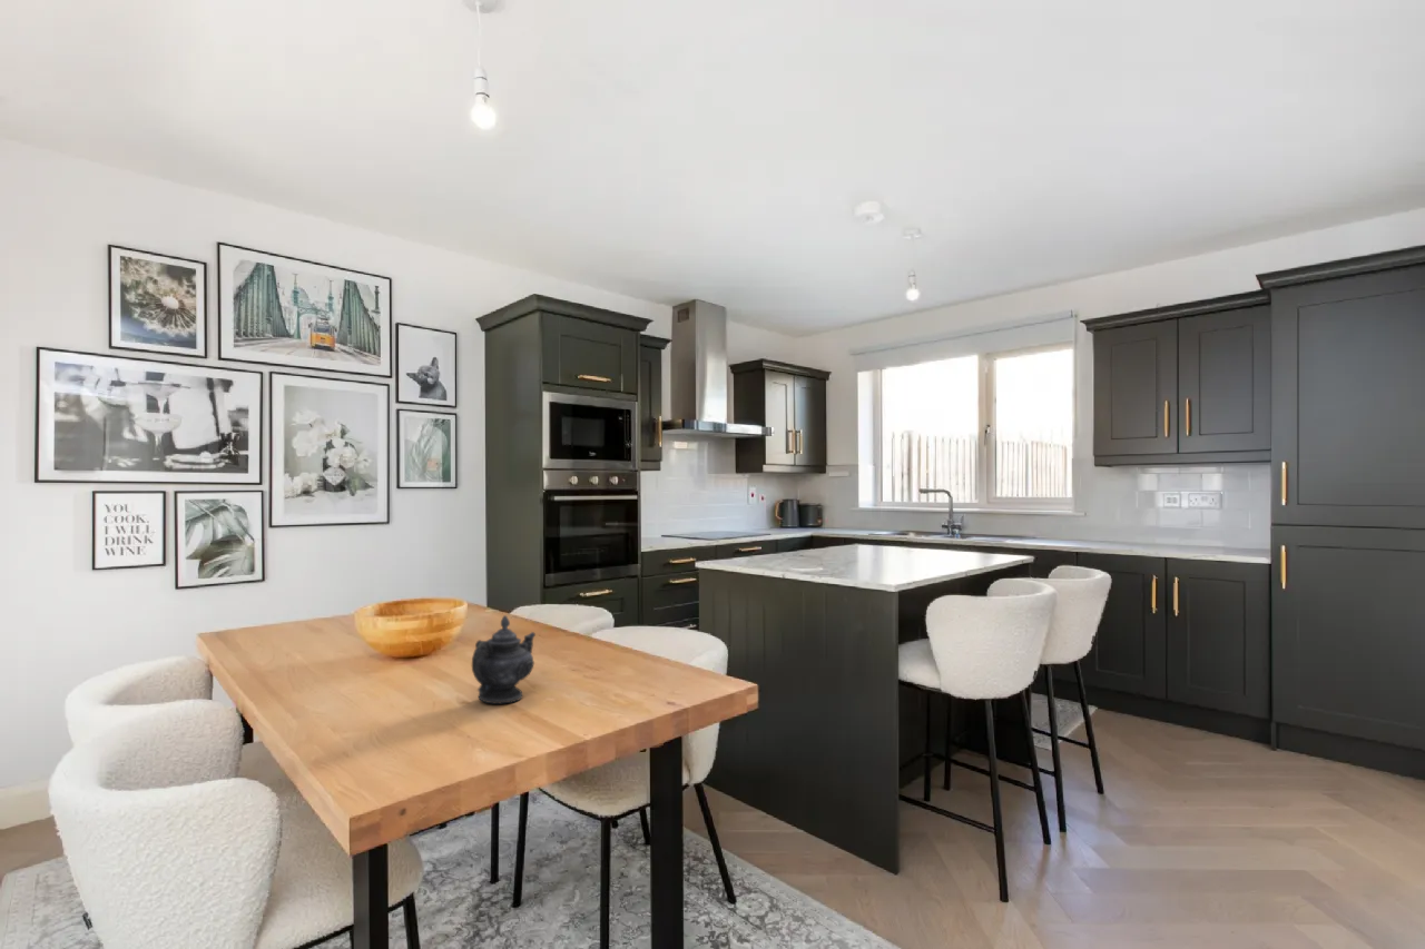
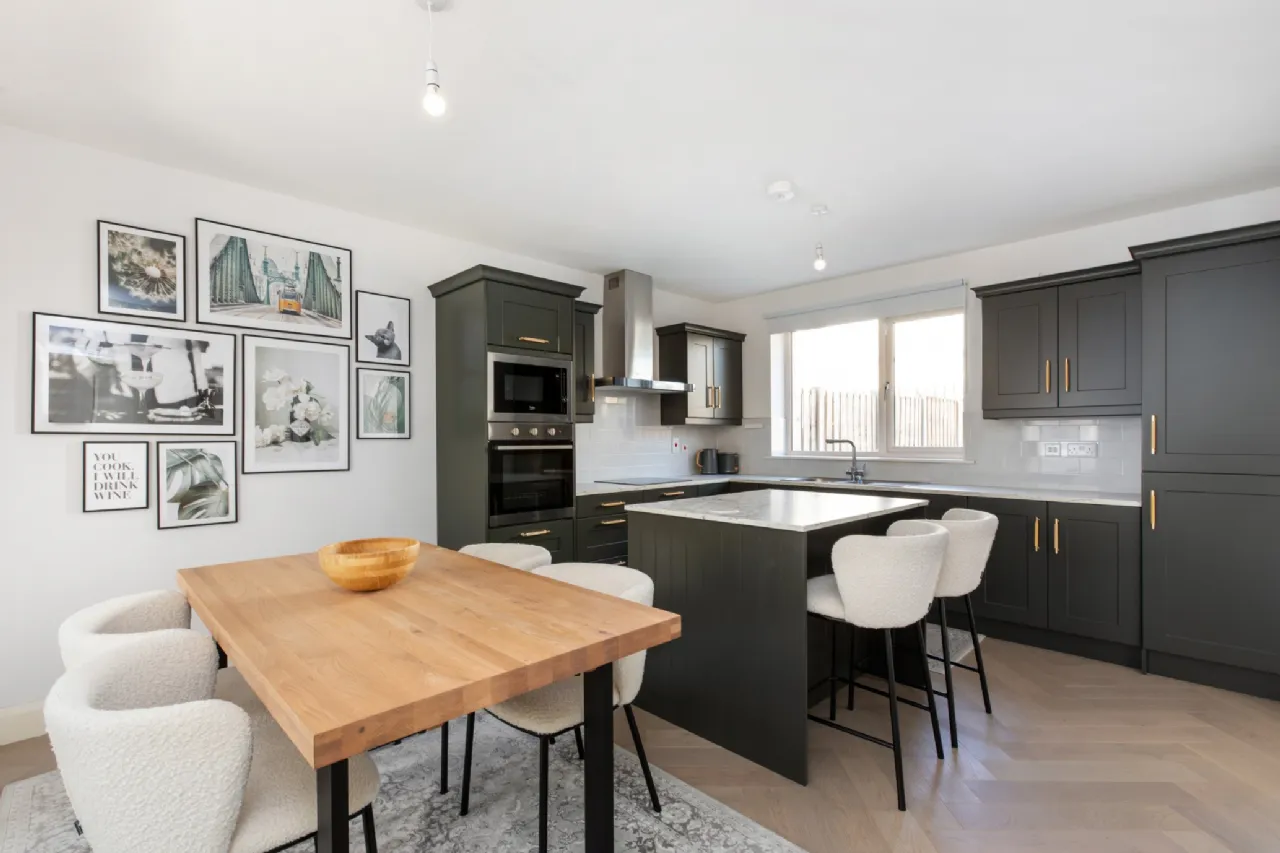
- teapot [471,614,537,705]
